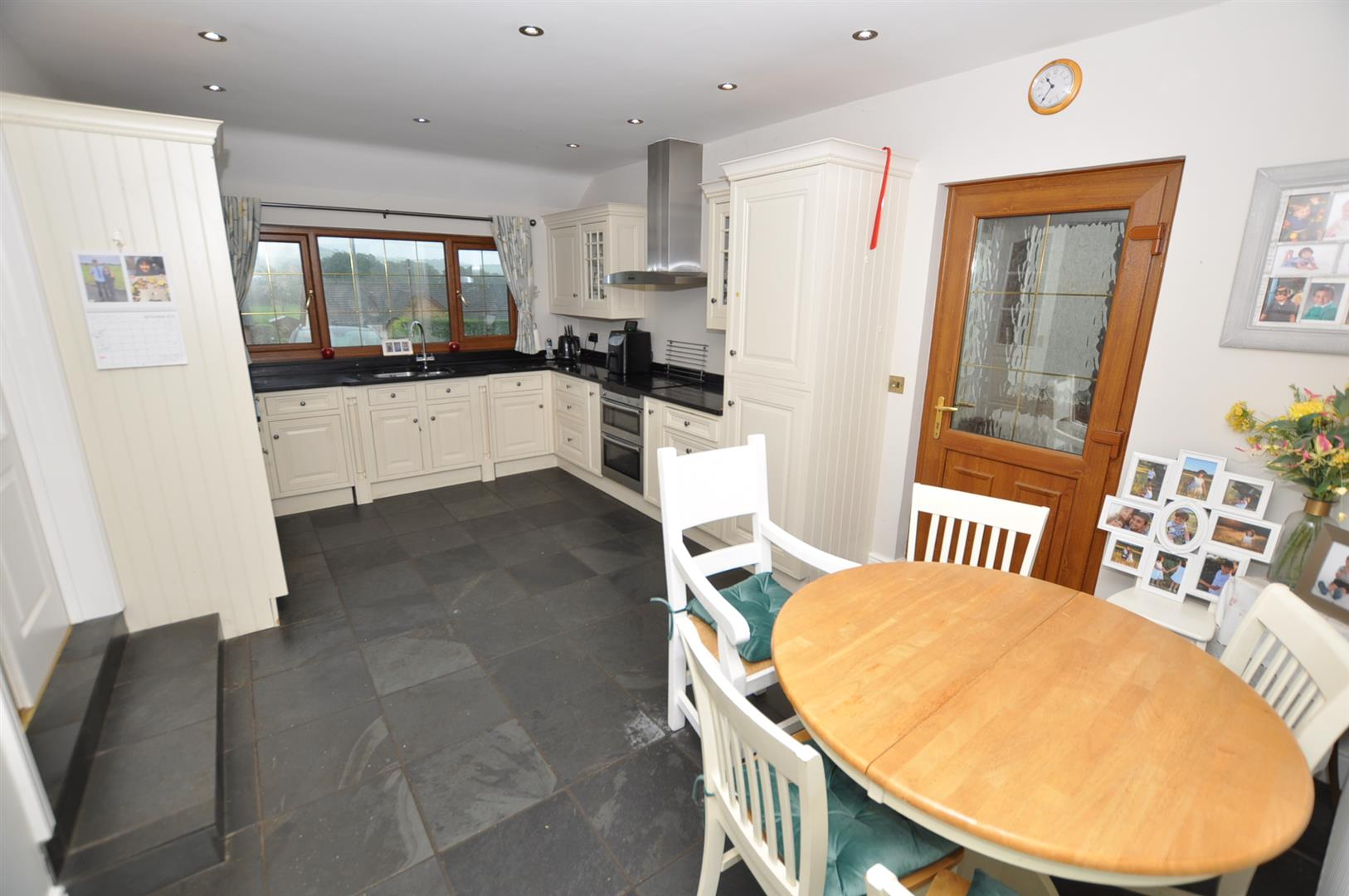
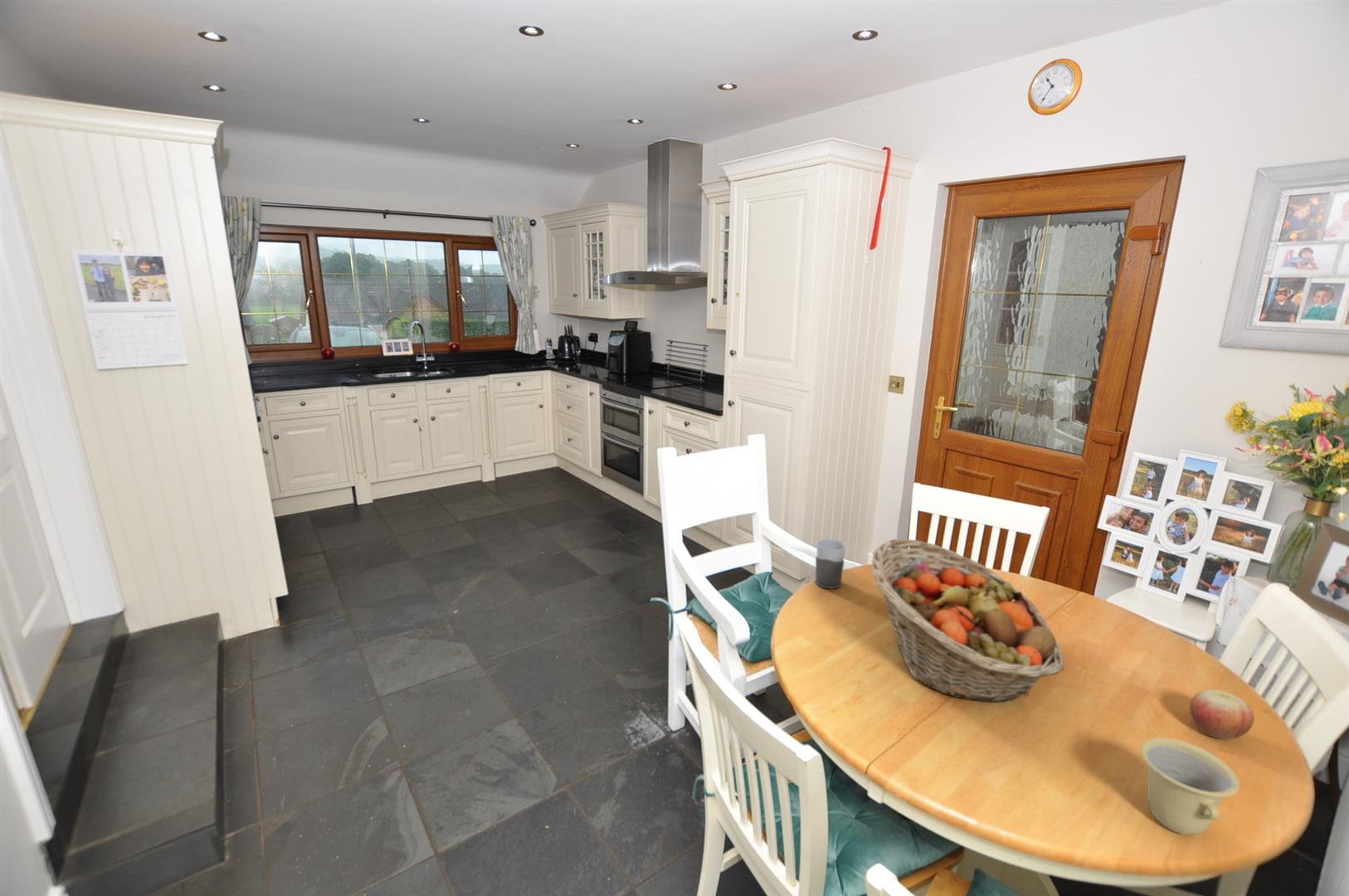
+ cup [1139,737,1240,835]
+ fruit basket [871,538,1064,703]
+ mug [814,538,845,589]
+ apple [1189,689,1255,740]
